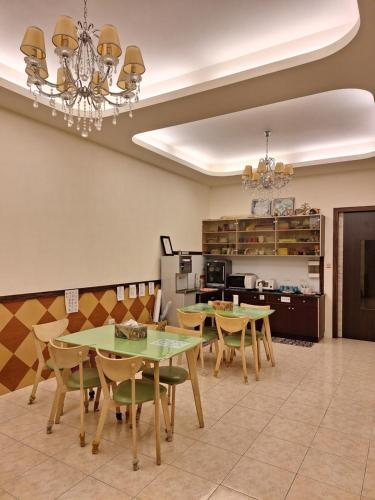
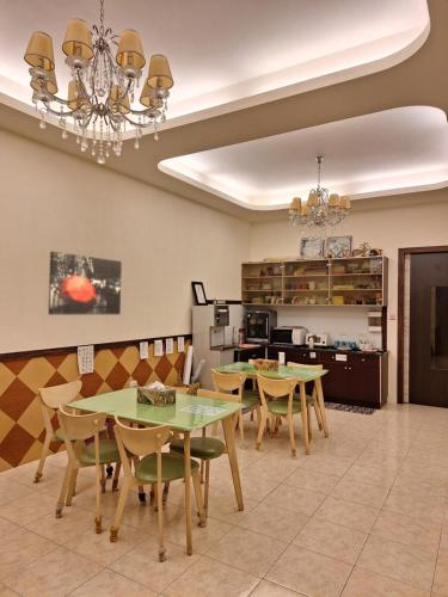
+ wall art [47,251,123,316]
